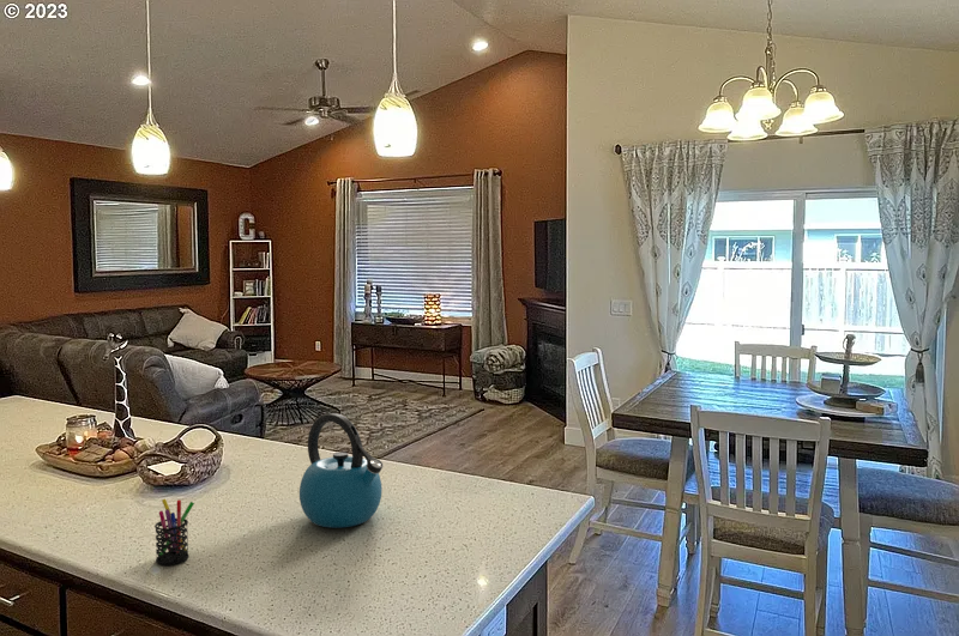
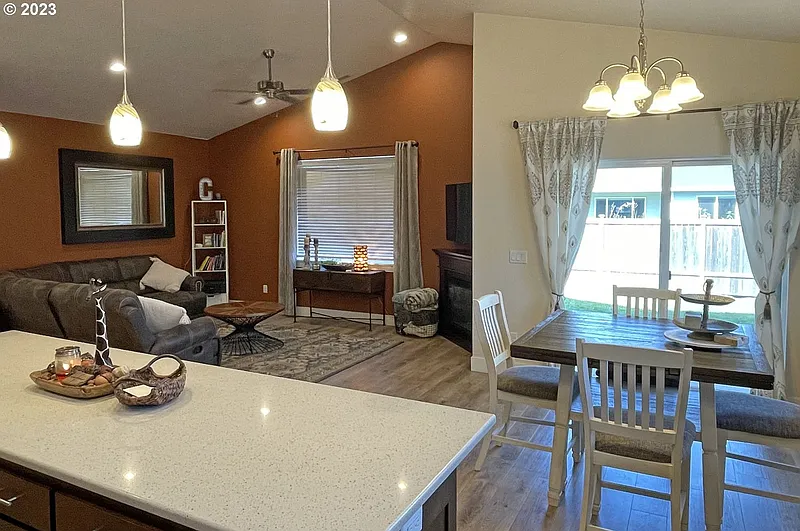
- kettle [298,412,384,529]
- pen holder [153,498,195,567]
